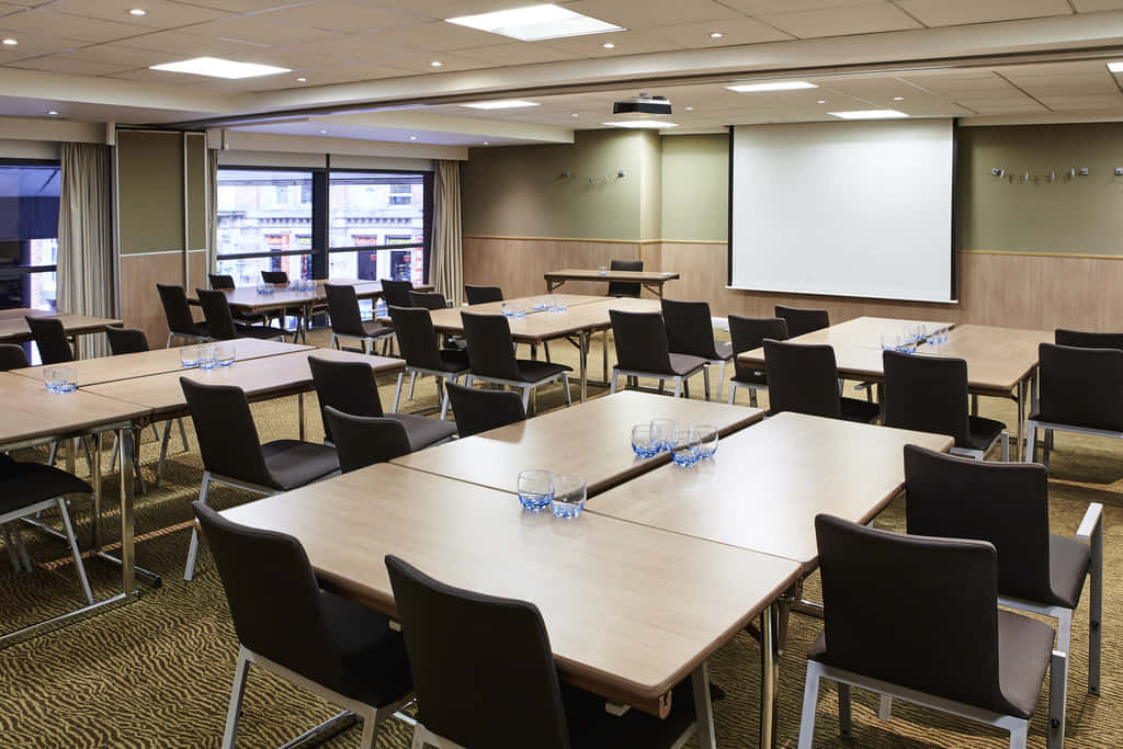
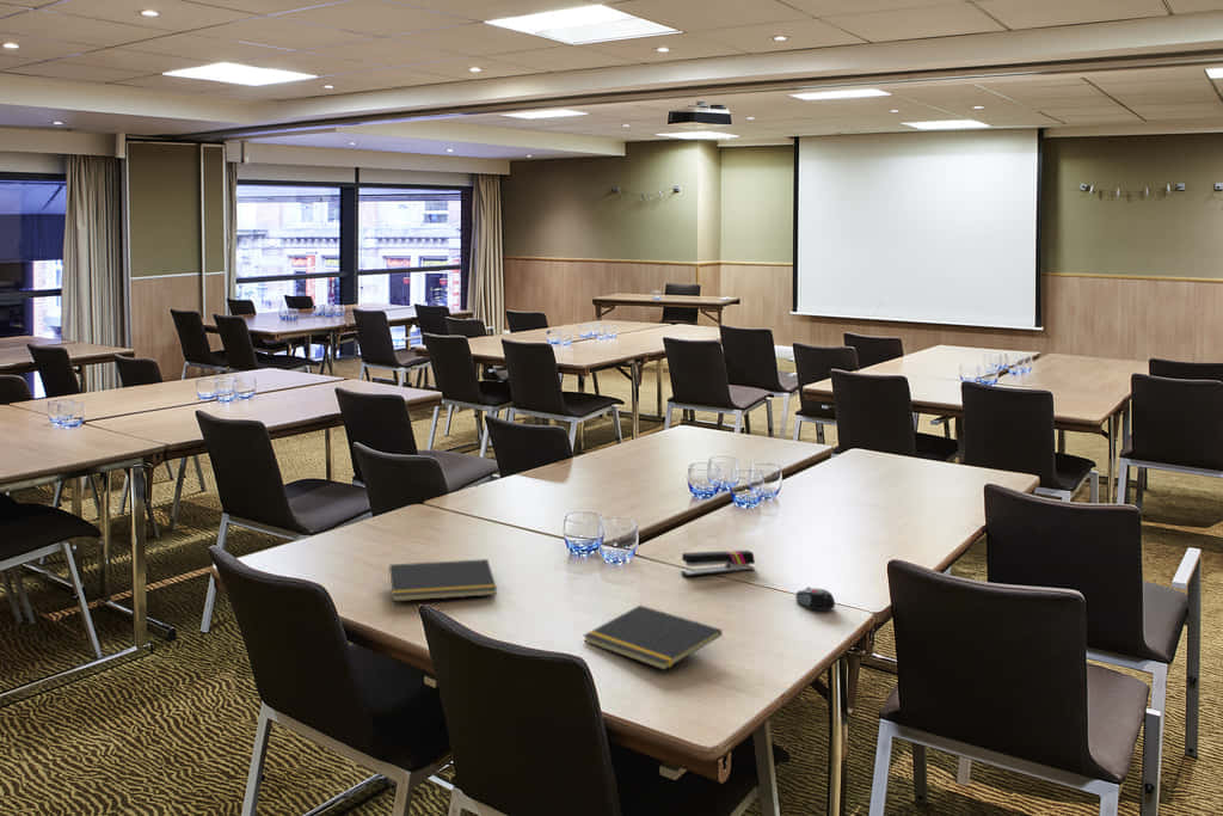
+ notepad [387,558,498,602]
+ computer mouse [794,587,836,612]
+ stapler [680,550,756,577]
+ notepad [582,605,724,671]
